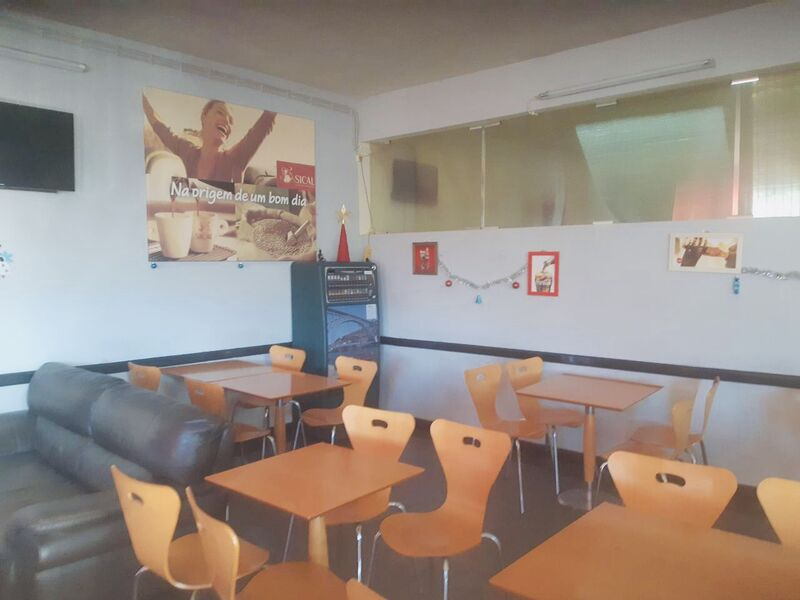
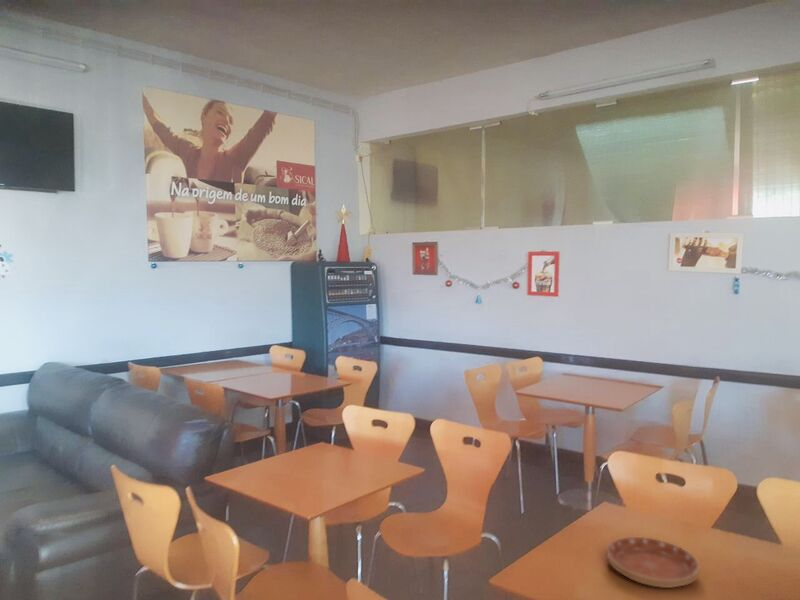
+ saucer [606,536,700,589]
